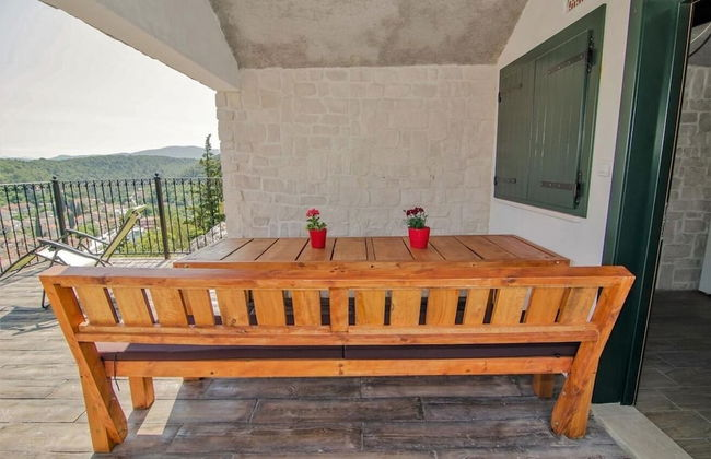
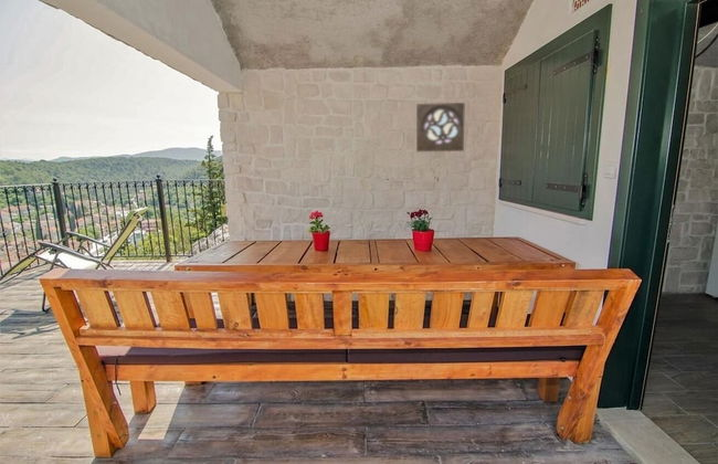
+ wall ornament [415,102,466,152]
